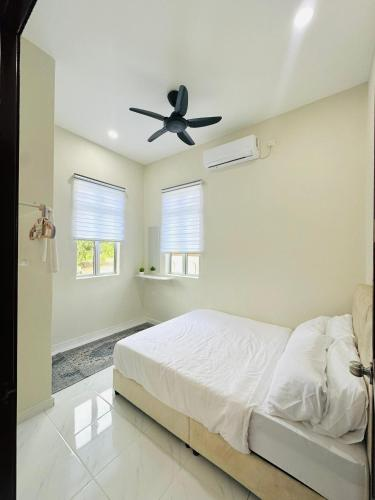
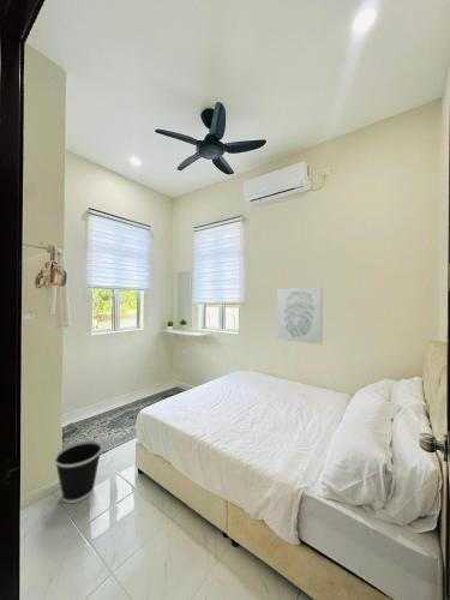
+ wall art [276,287,324,346]
+ wastebasket [53,439,103,504]
